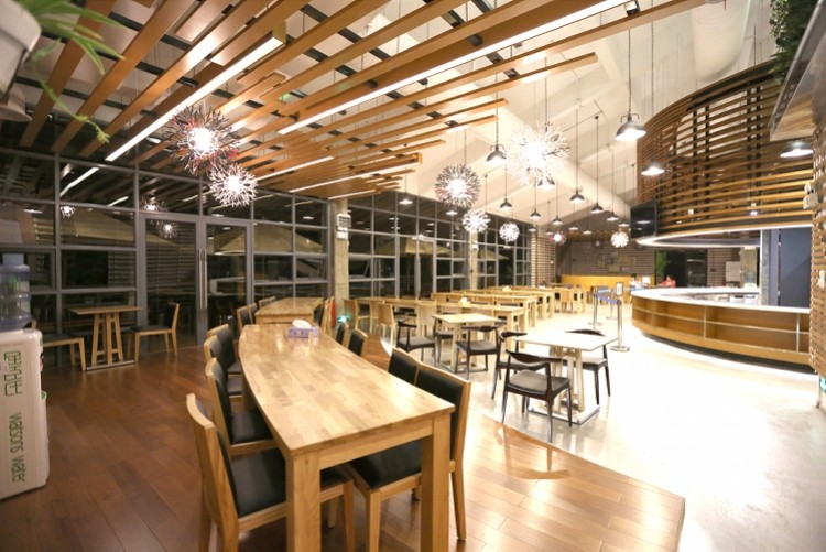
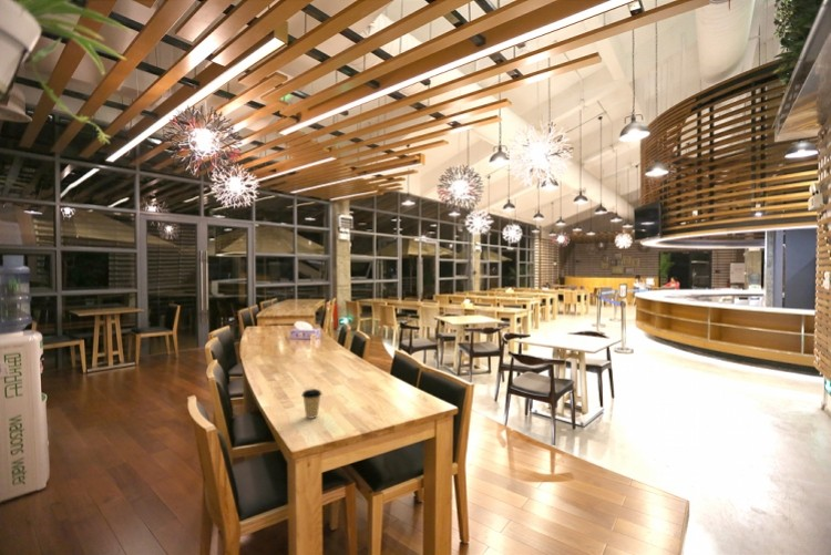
+ coffee cup [300,388,322,420]
